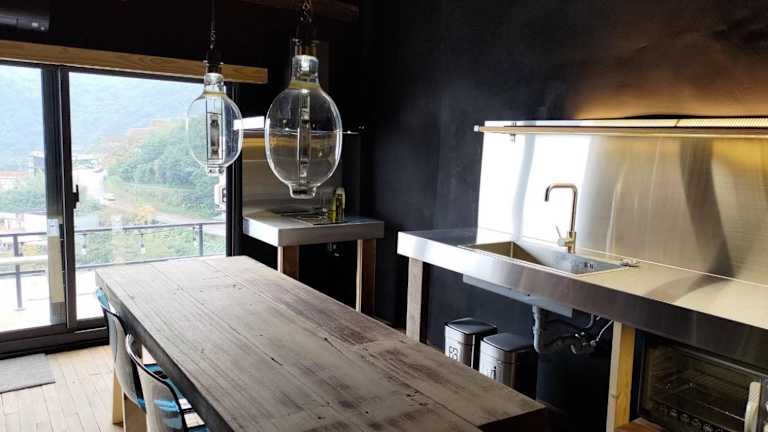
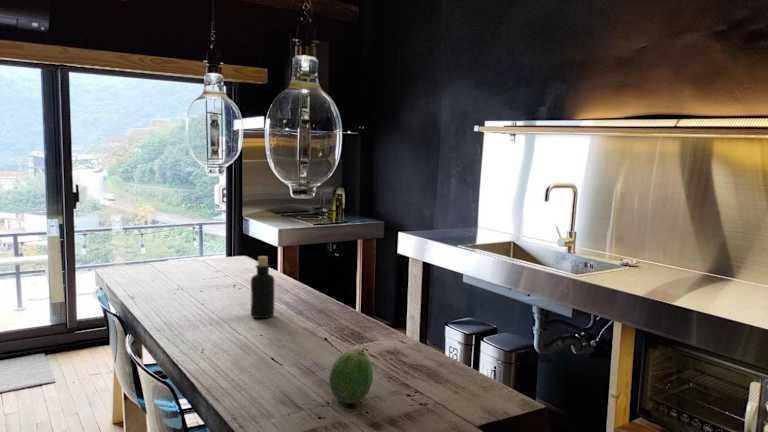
+ bottle [250,255,275,319]
+ fruit [328,348,374,404]
